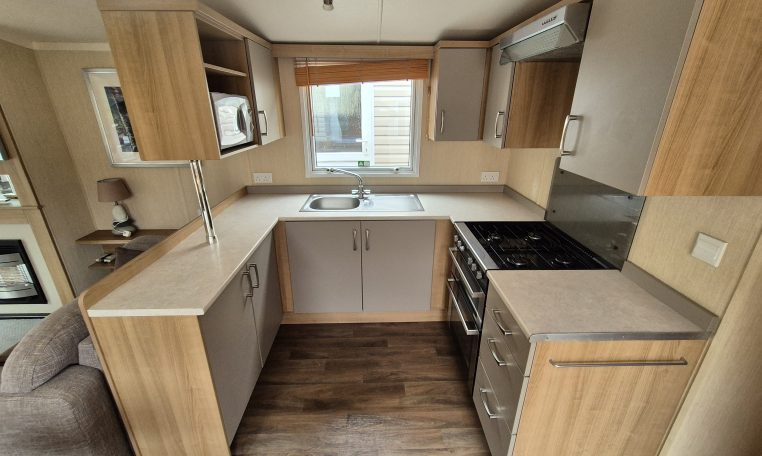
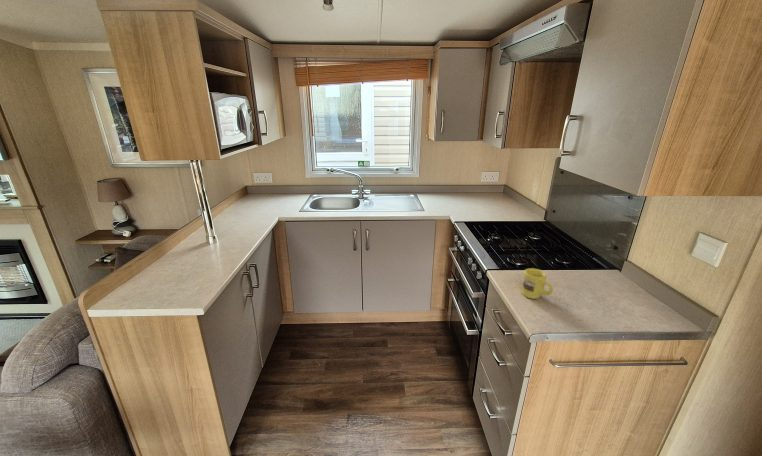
+ mug [522,267,554,300]
